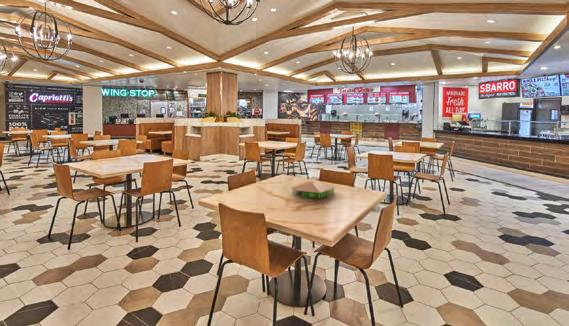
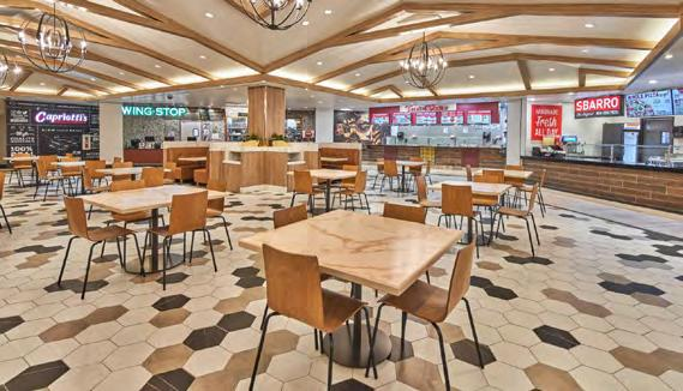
- architectural model [291,181,336,199]
